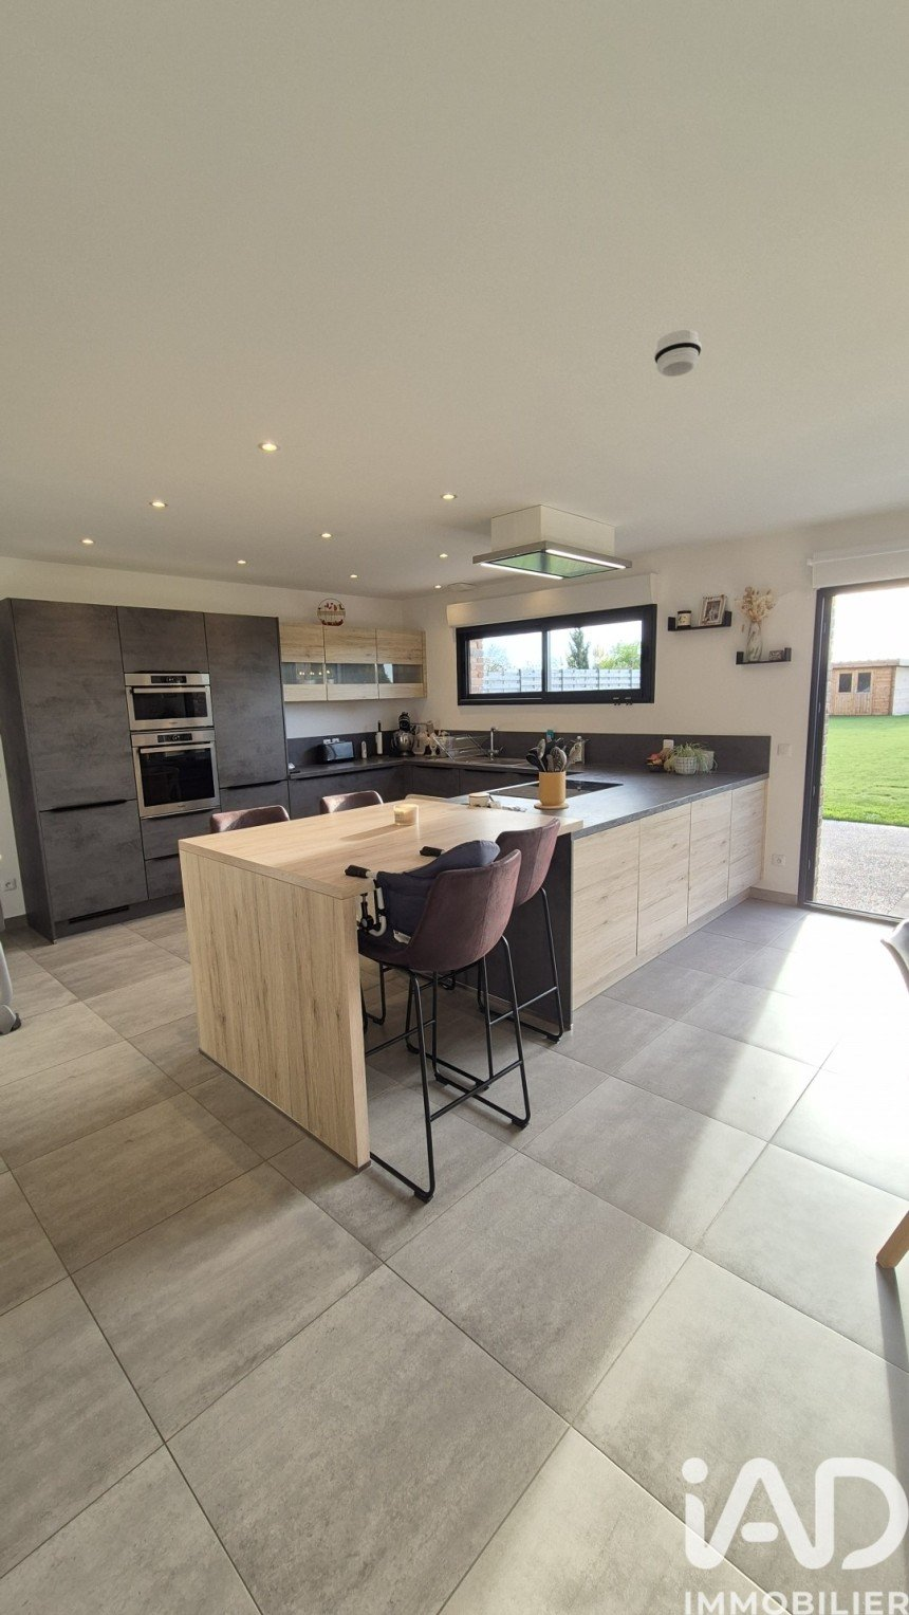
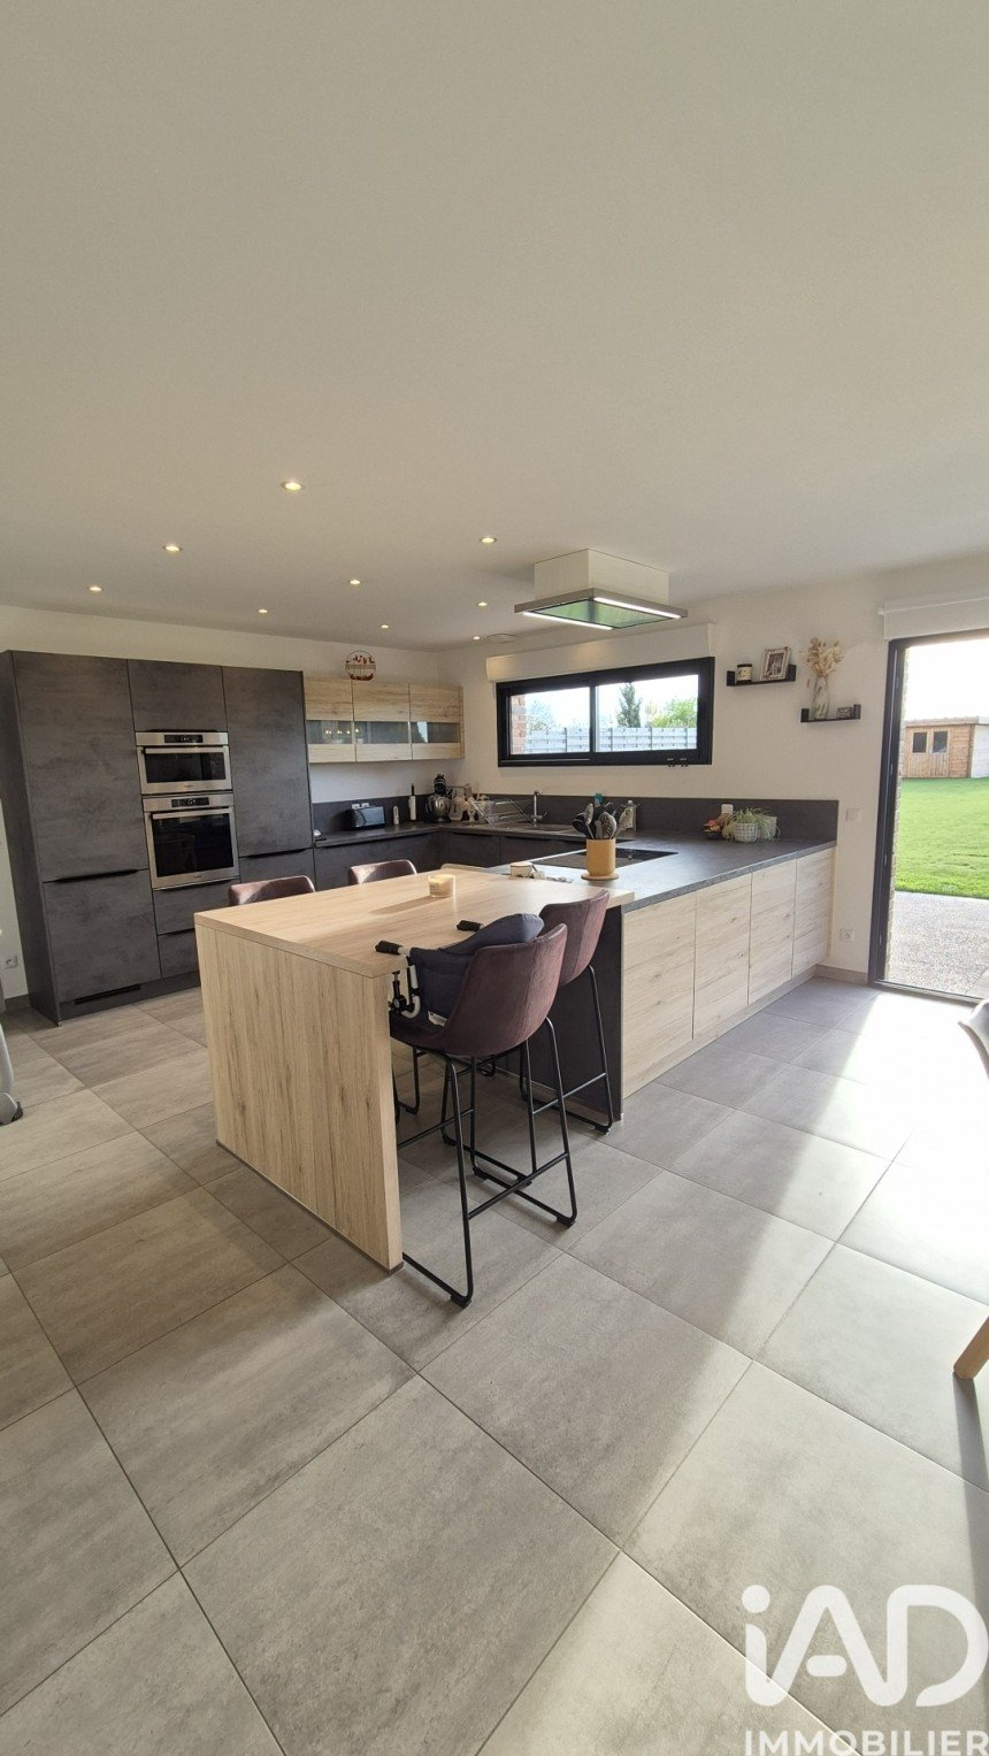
- smoke detector [653,329,703,377]
